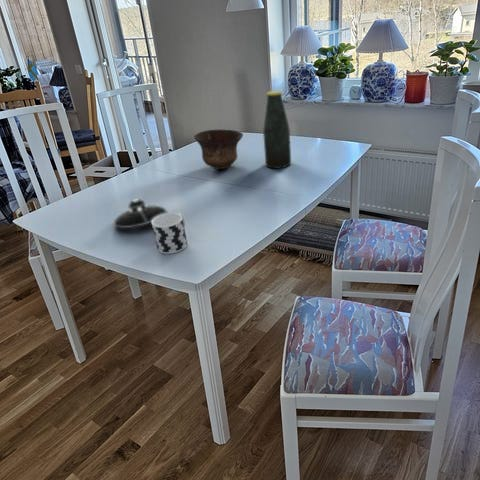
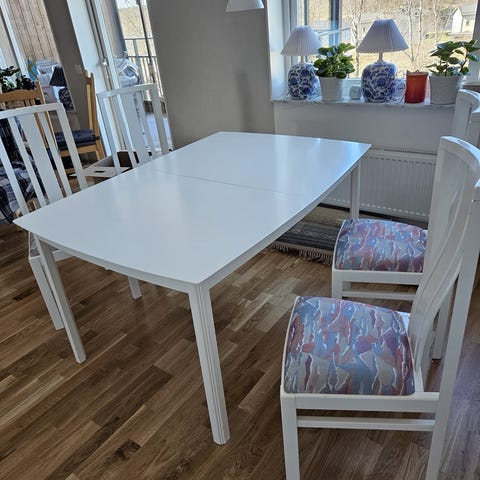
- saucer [113,198,168,229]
- bowl [193,129,244,170]
- cup [151,212,188,255]
- bottle [262,90,292,170]
